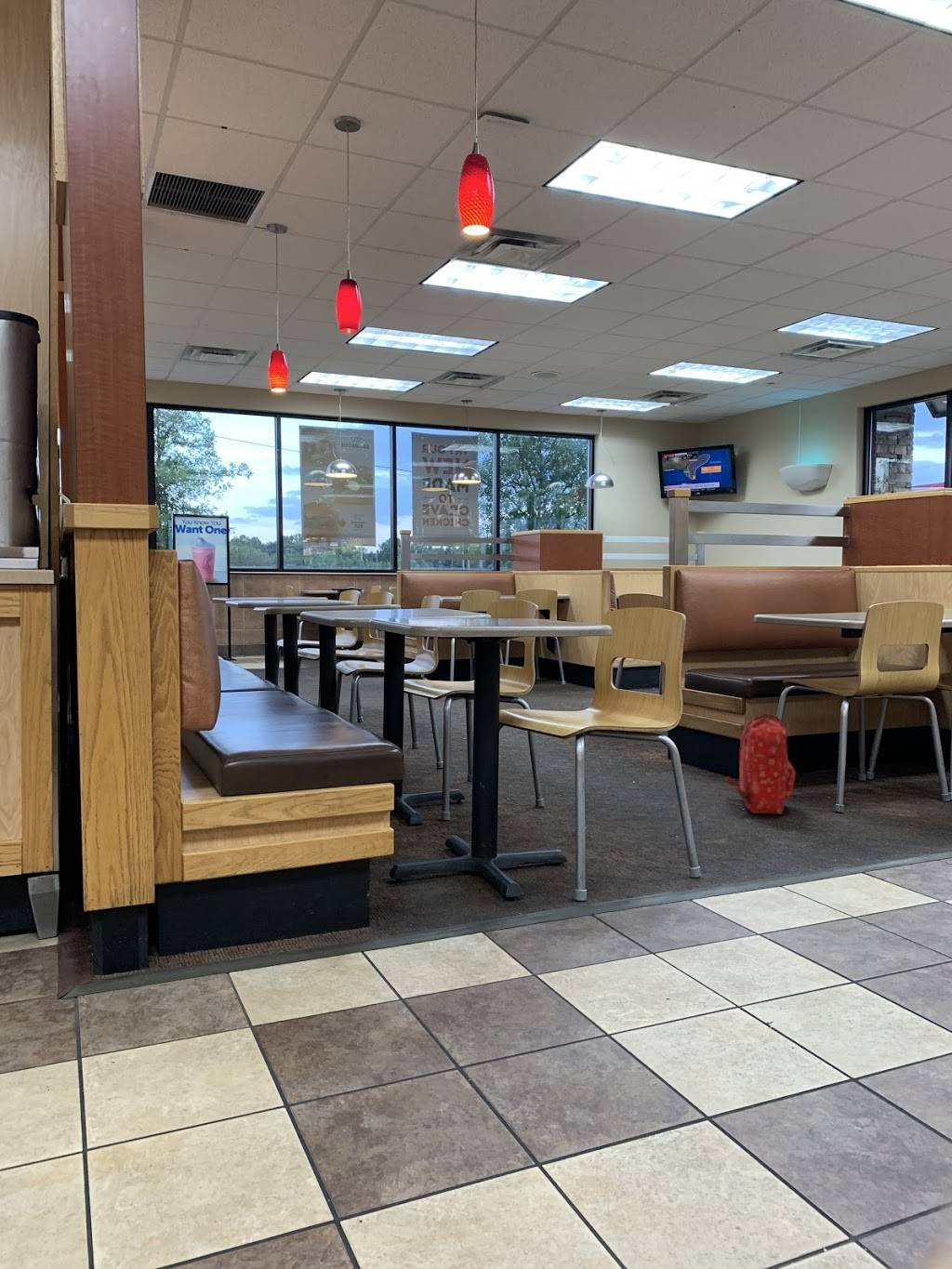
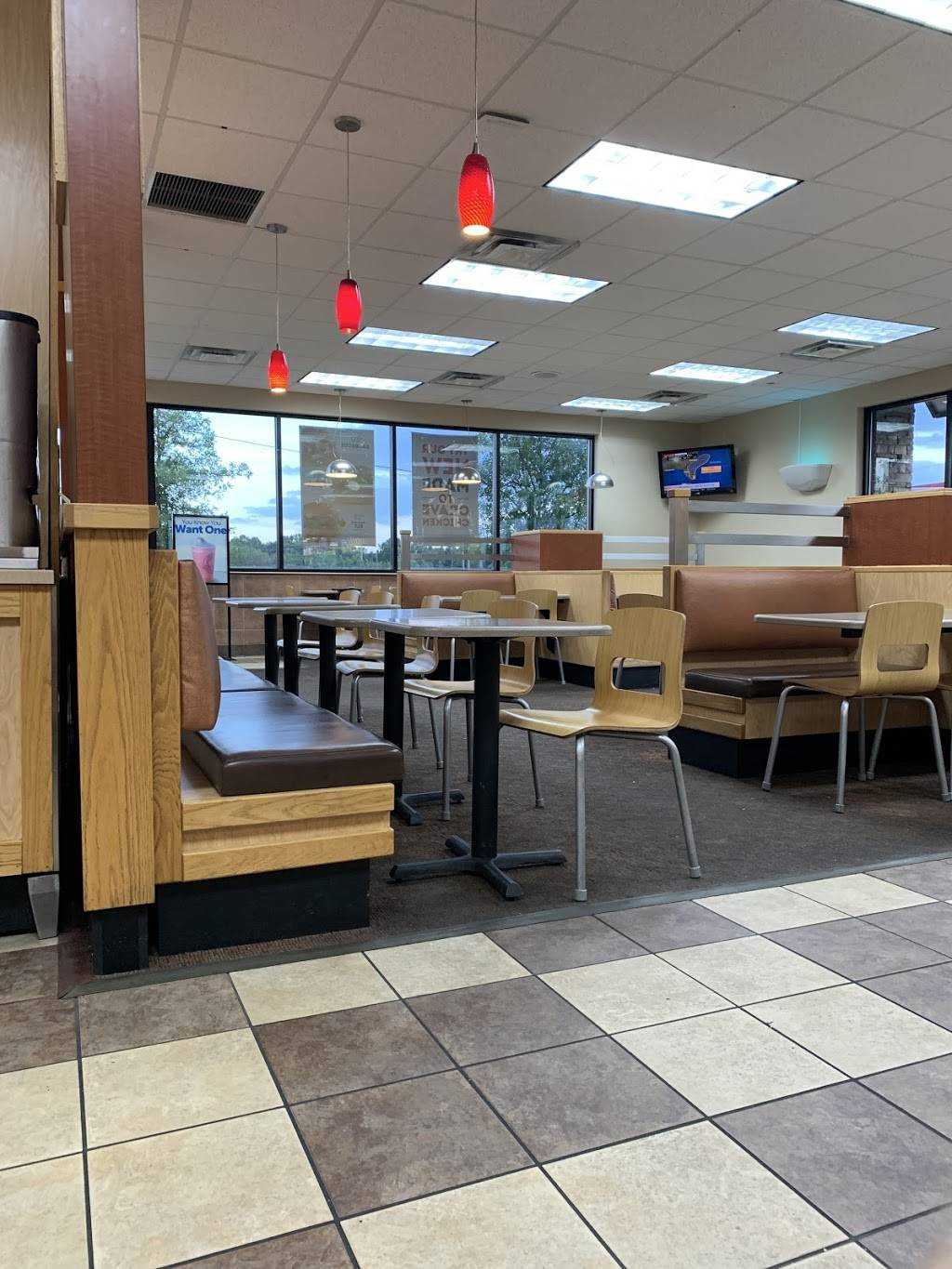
- backpack [724,711,797,815]
